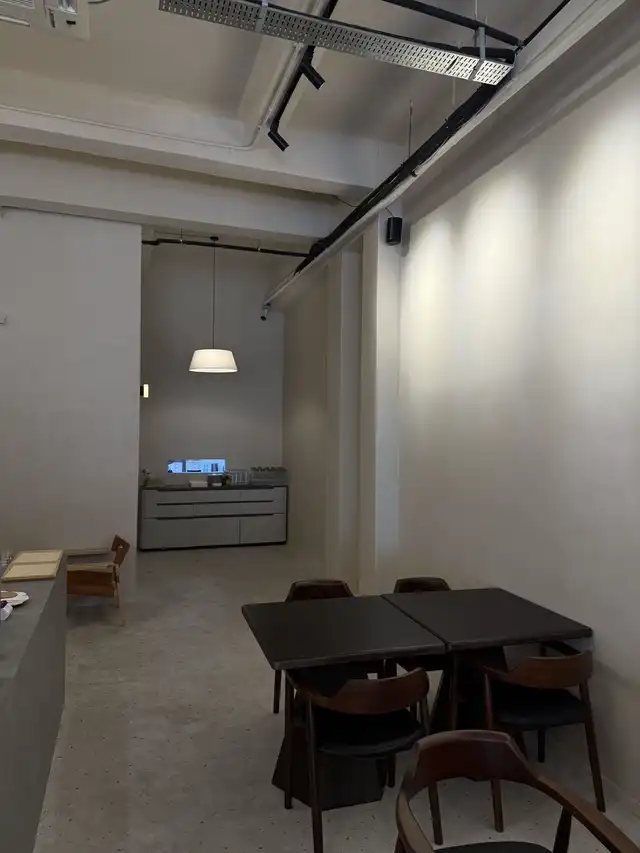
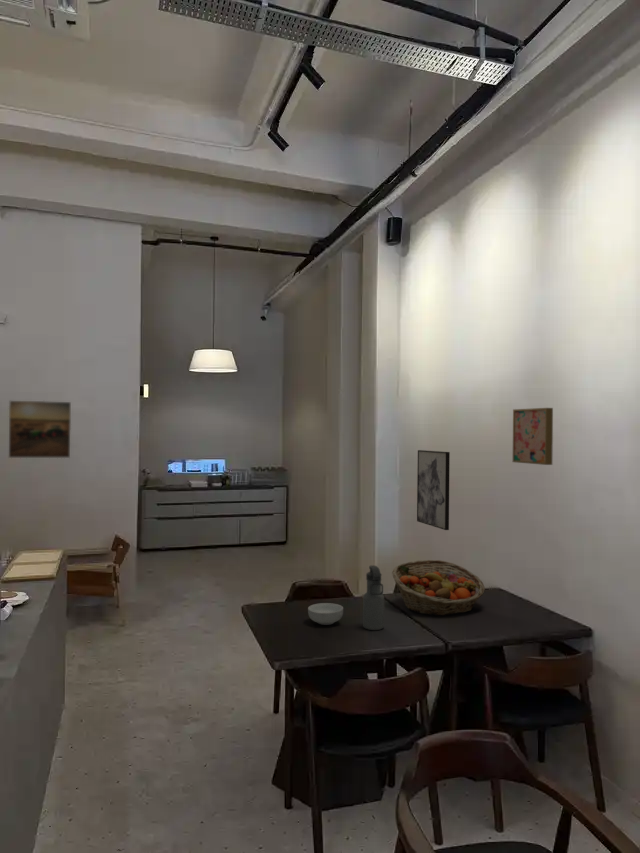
+ fruit basket [391,559,486,617]
+ wall art [512,407,554,466]
+ cereal bowl [307,602,344,626]
+ wall art [416,449,451,531]
+ water bottle [362,564,385,631]
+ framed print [8,400,72,459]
